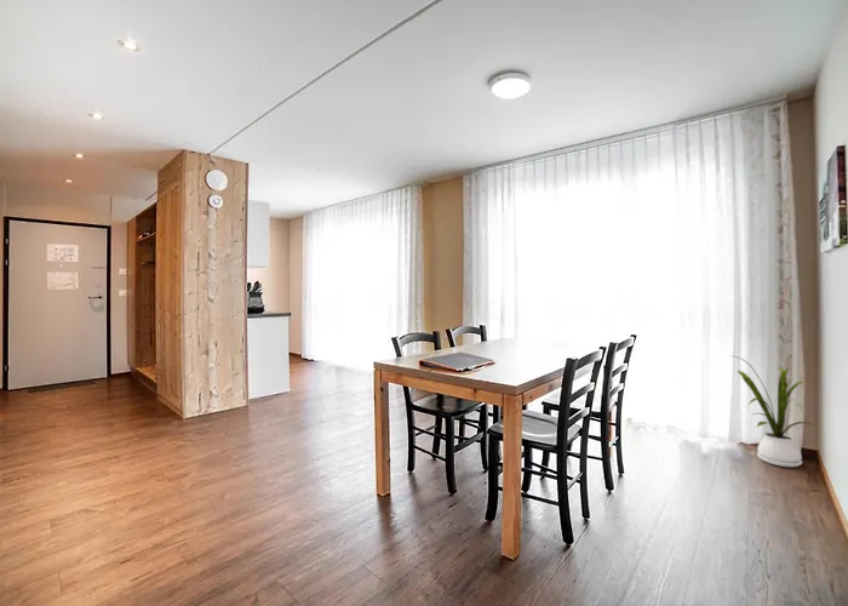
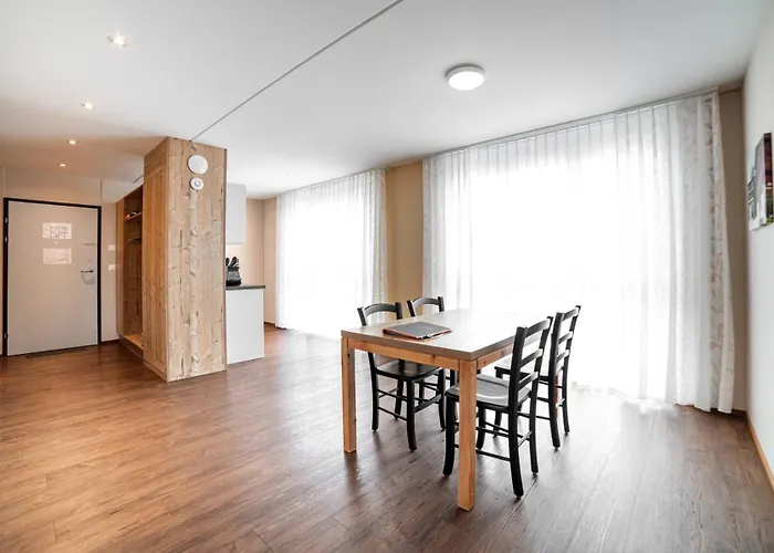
- house plant [729,354,821,468]
